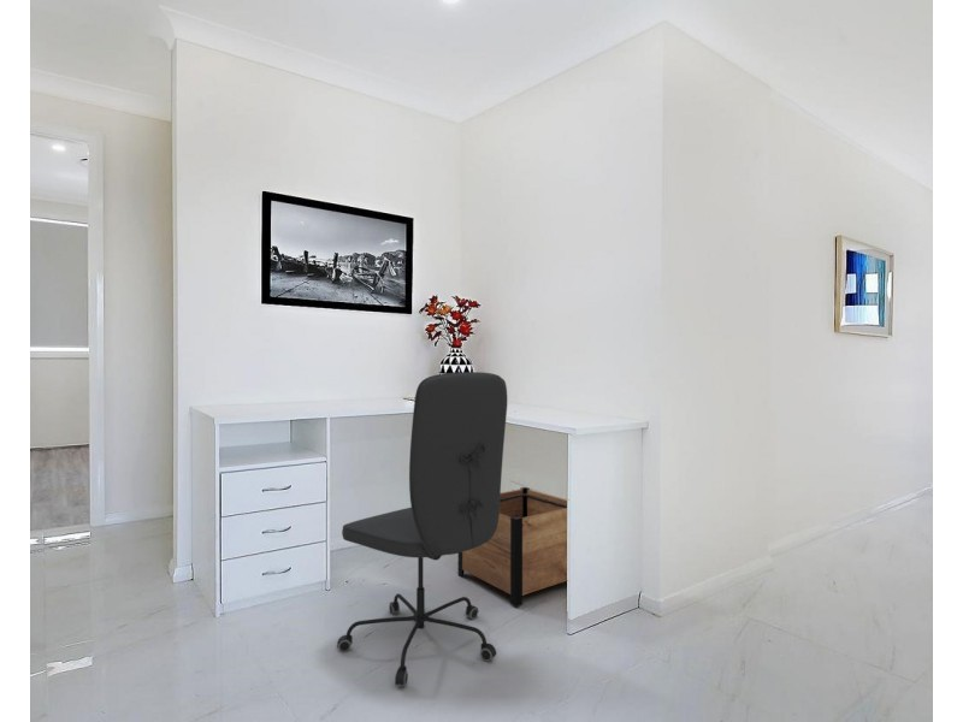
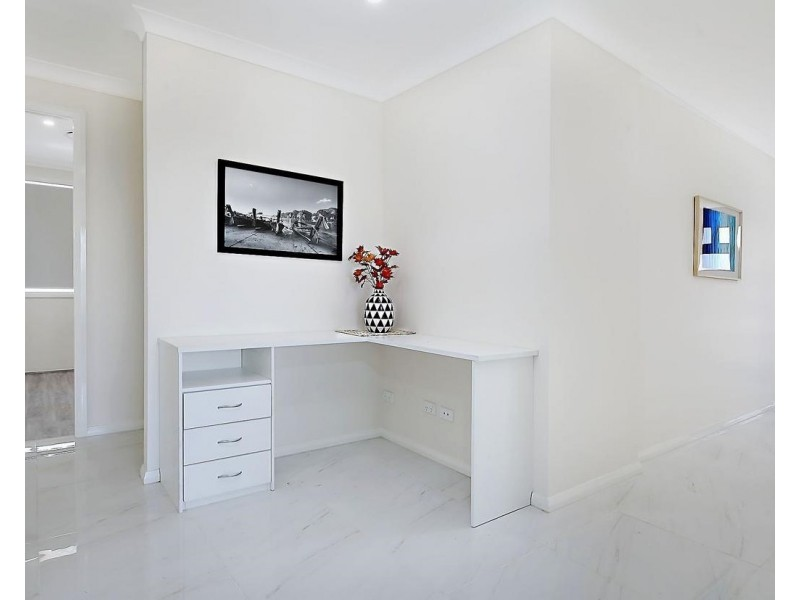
- office chair [336,371,508,687]
- planter [457,486,568,609]
